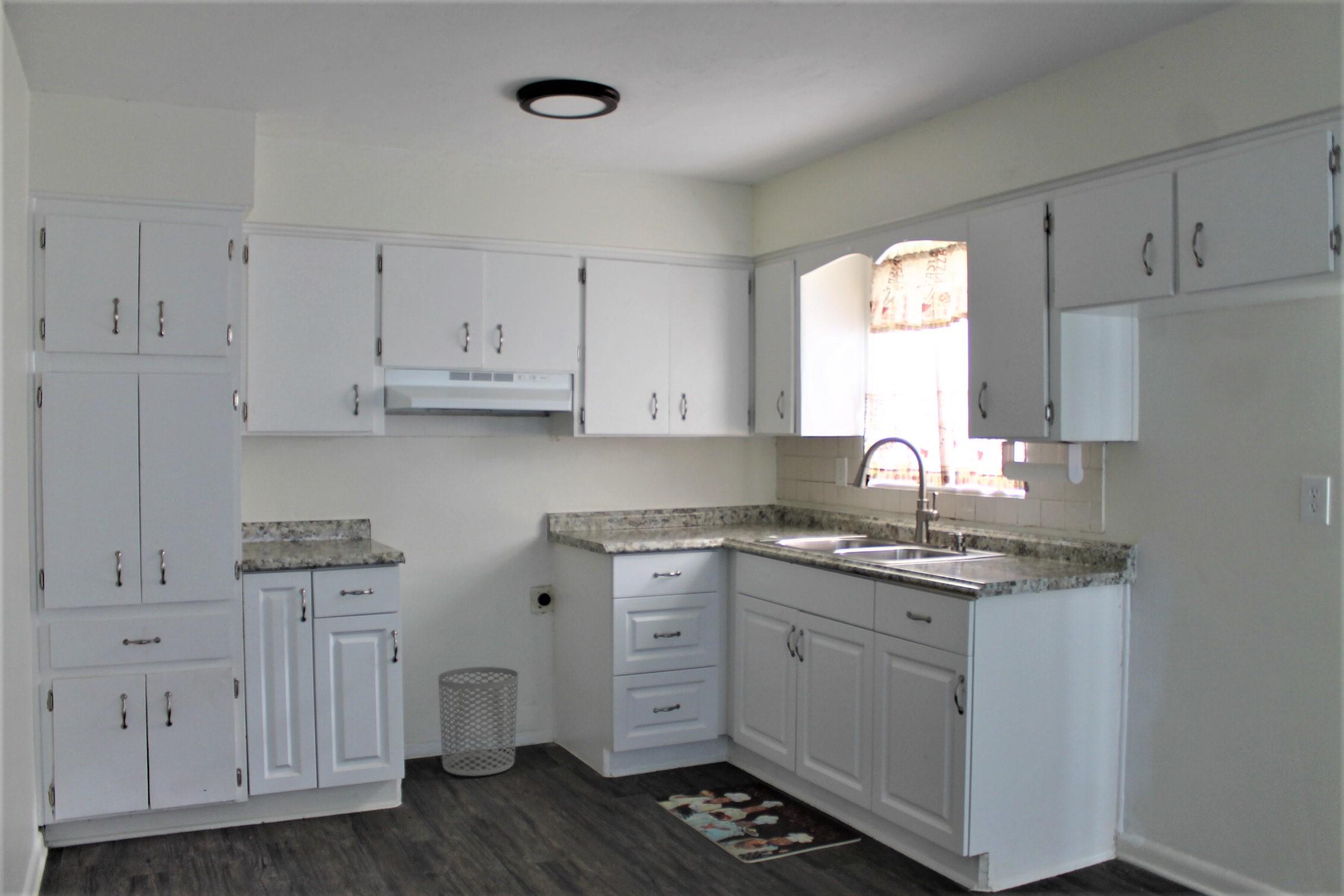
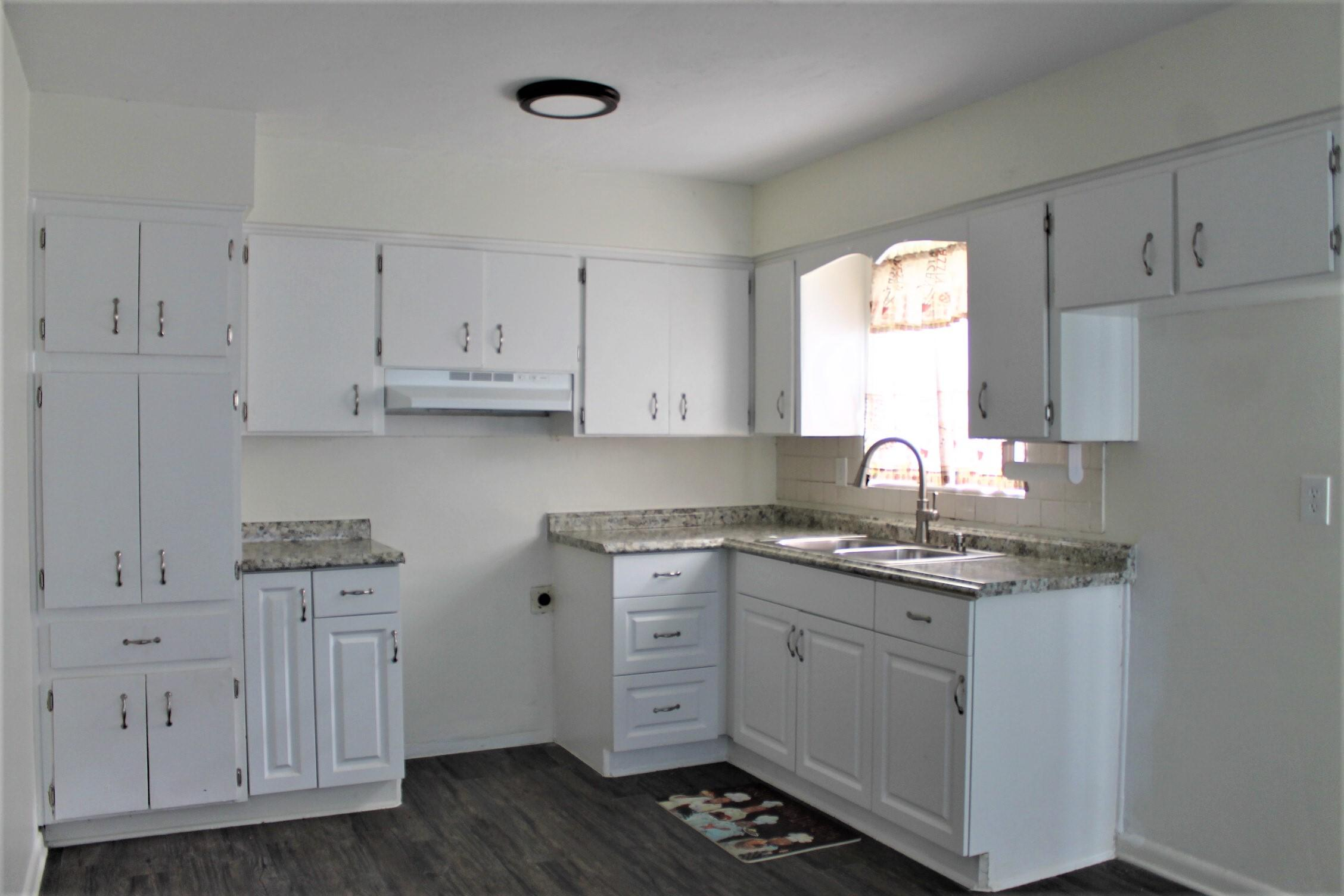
- waste bin [438,666,519,777]
